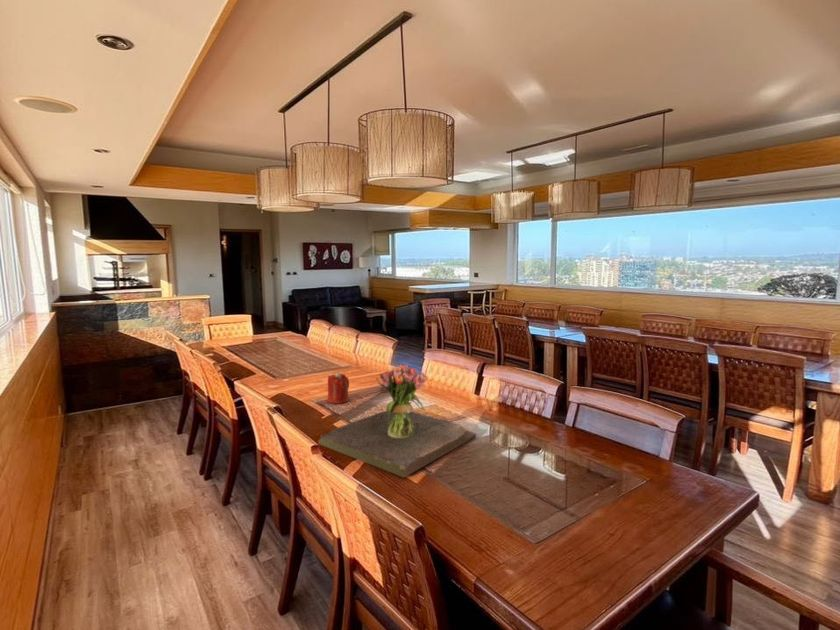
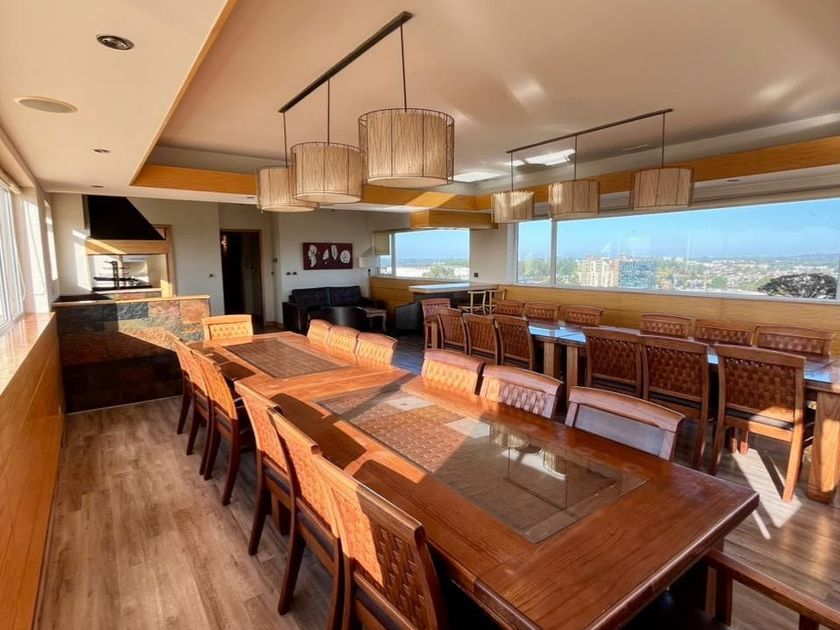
- flower arrangement [317,363,477,478]
- candle [327,371,350,404]
